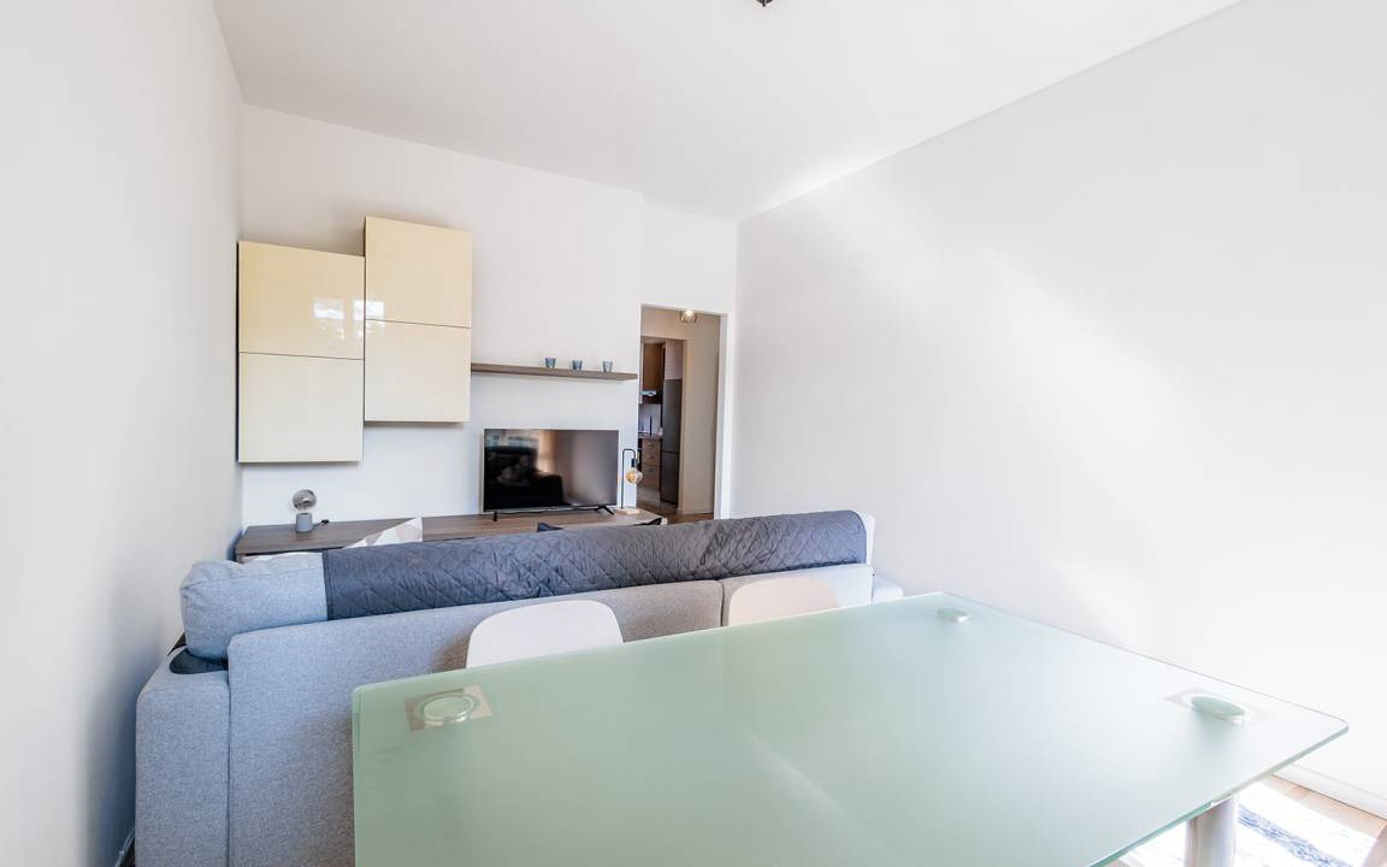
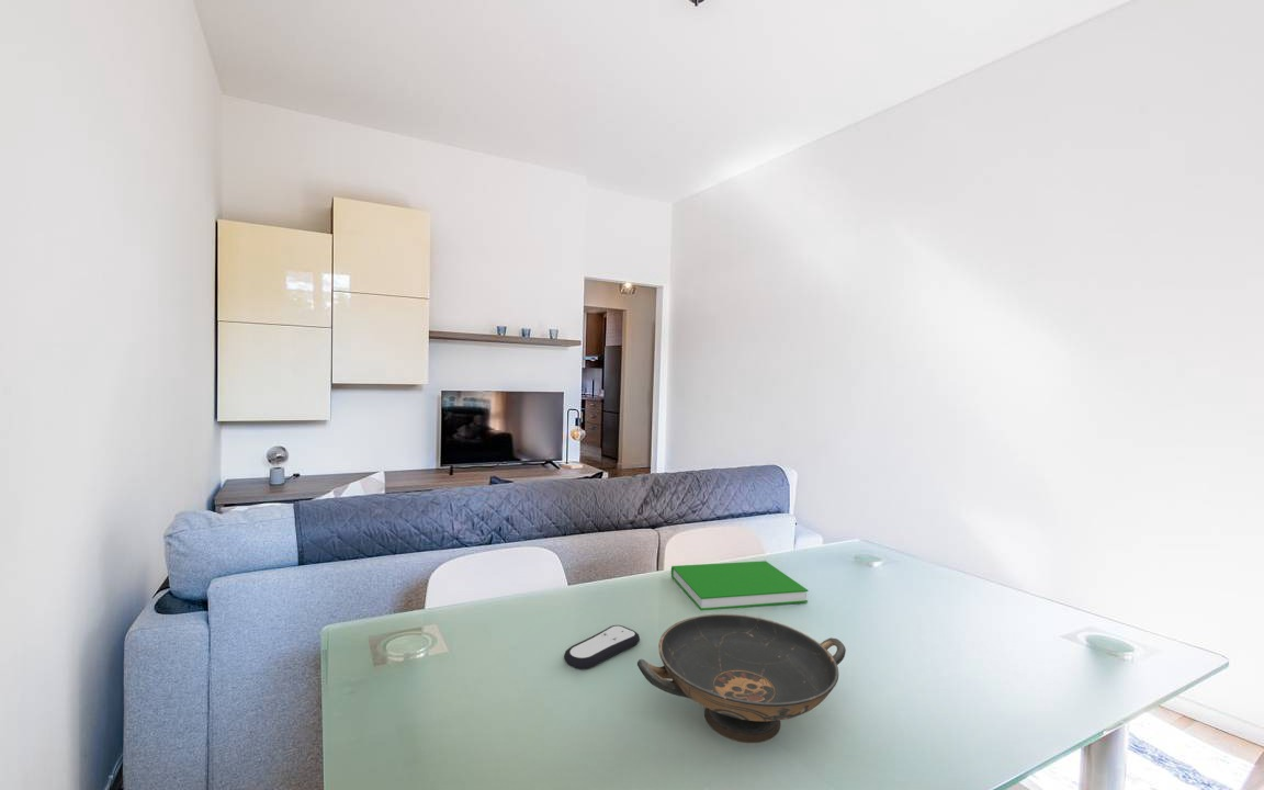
+ book [670,560,810,611]
+ remote control [563,624,641,670]
+ decorative bowl [636,613,847,744]
